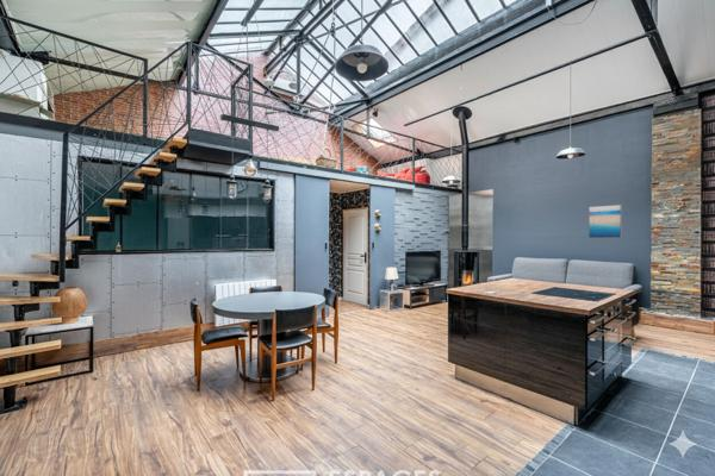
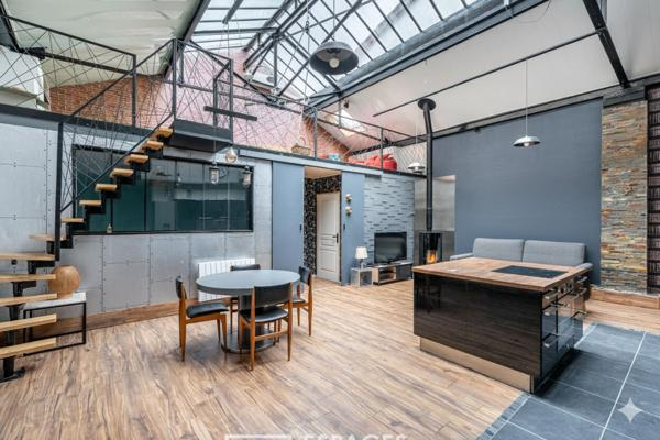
- wall art [587,203,623,239]
